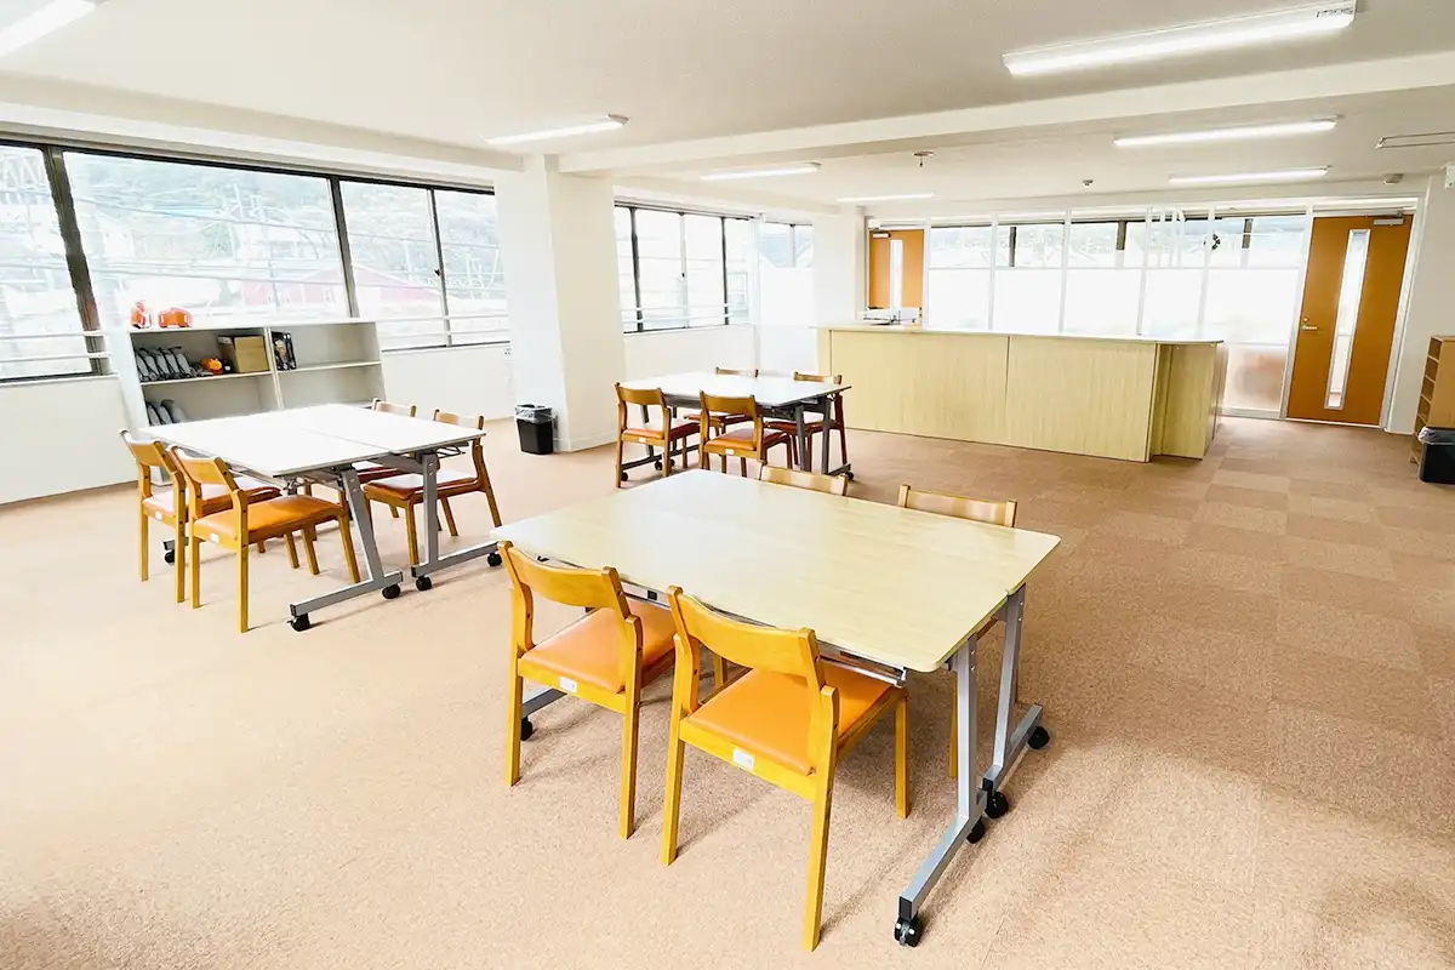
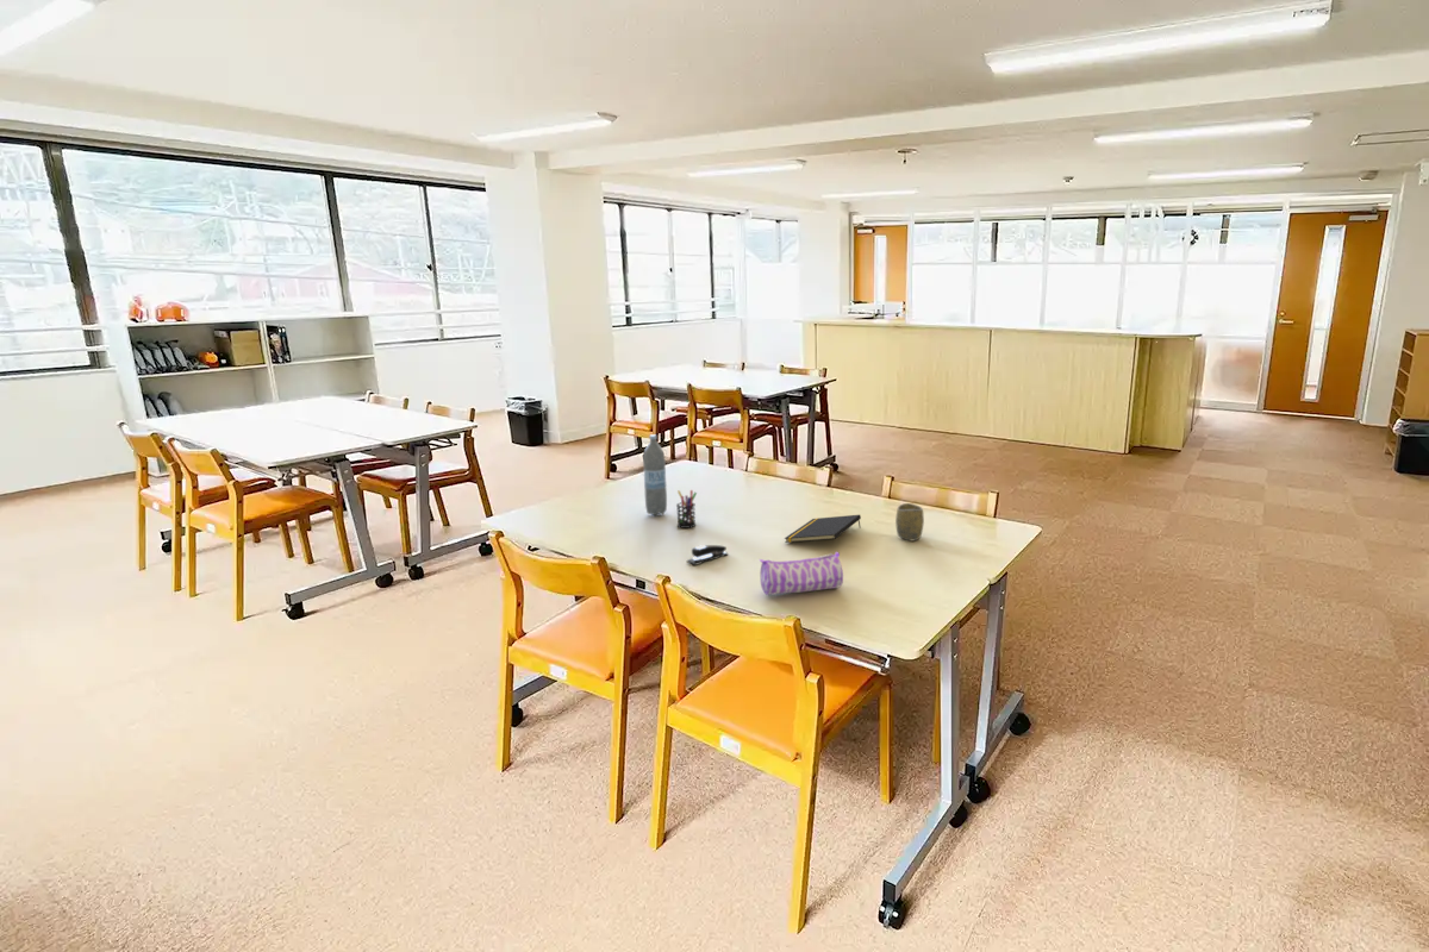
+ water bottle [642,433,668,516]
+ cup [894,502,925,541]
+ pencil case [757,551,844,596]
+ pen holder [675,489,698,530]
+ stapler [686,544,729,566]
+ notepad [784,514,862,544]
